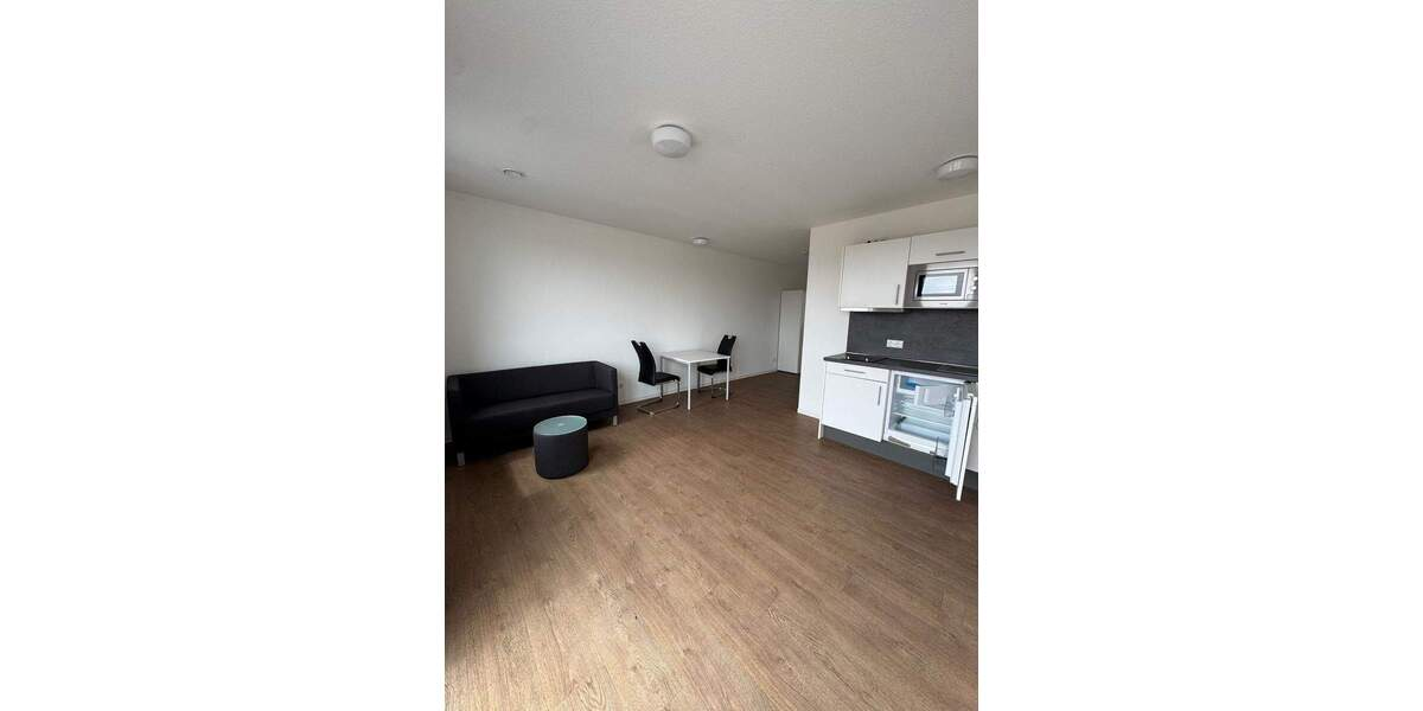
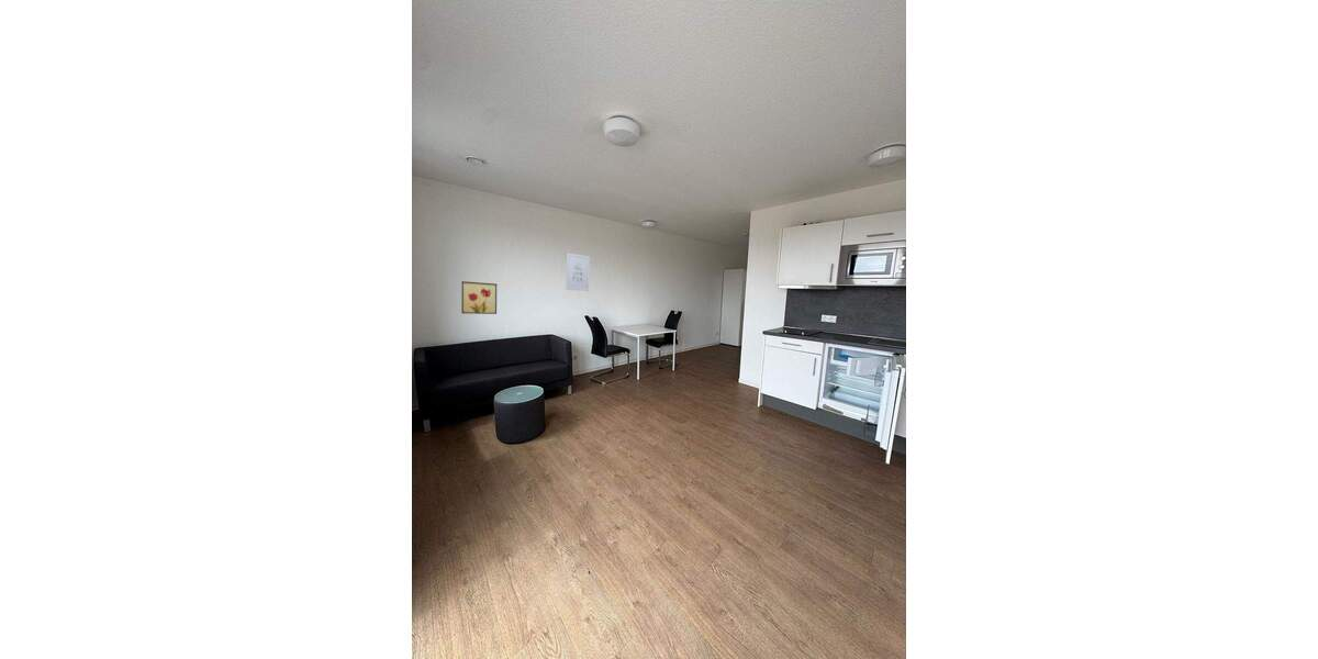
+ wall art [565,253,591,292]
+ wall art [460,280,498,315]
